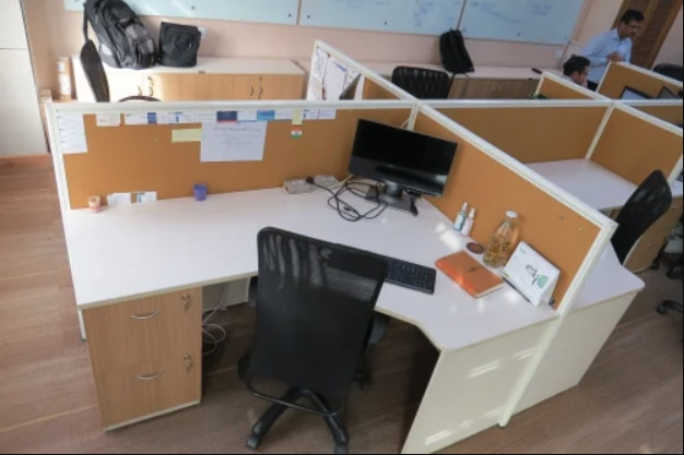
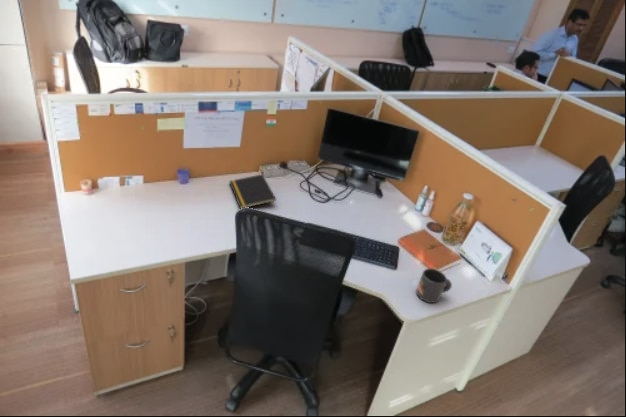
+ mug [415,267,453,304]
+ notepad [228,173,277,210]
